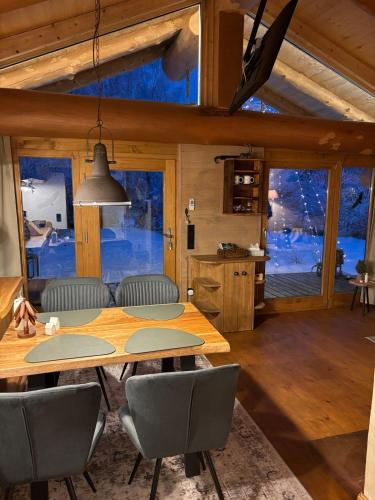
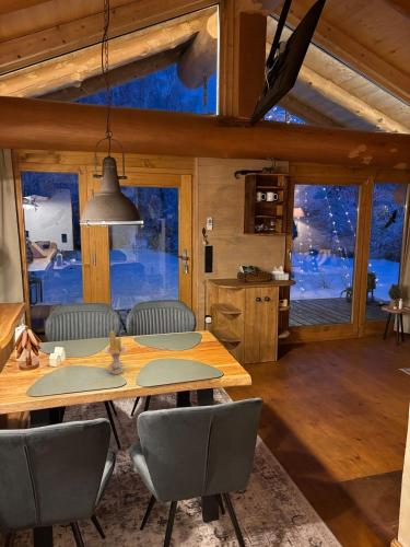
+ candle [104,329,128,375]
